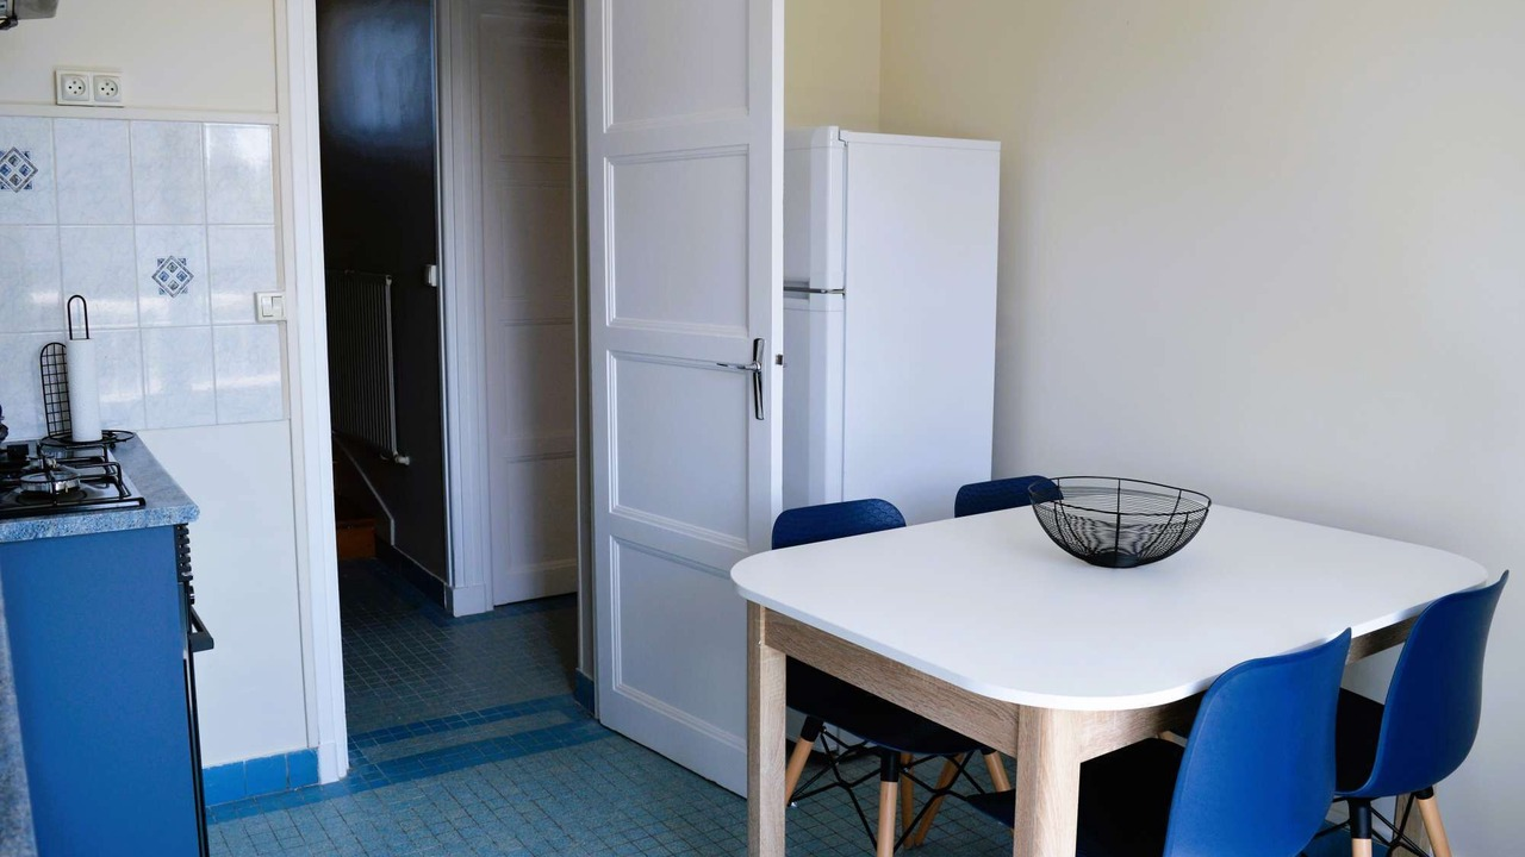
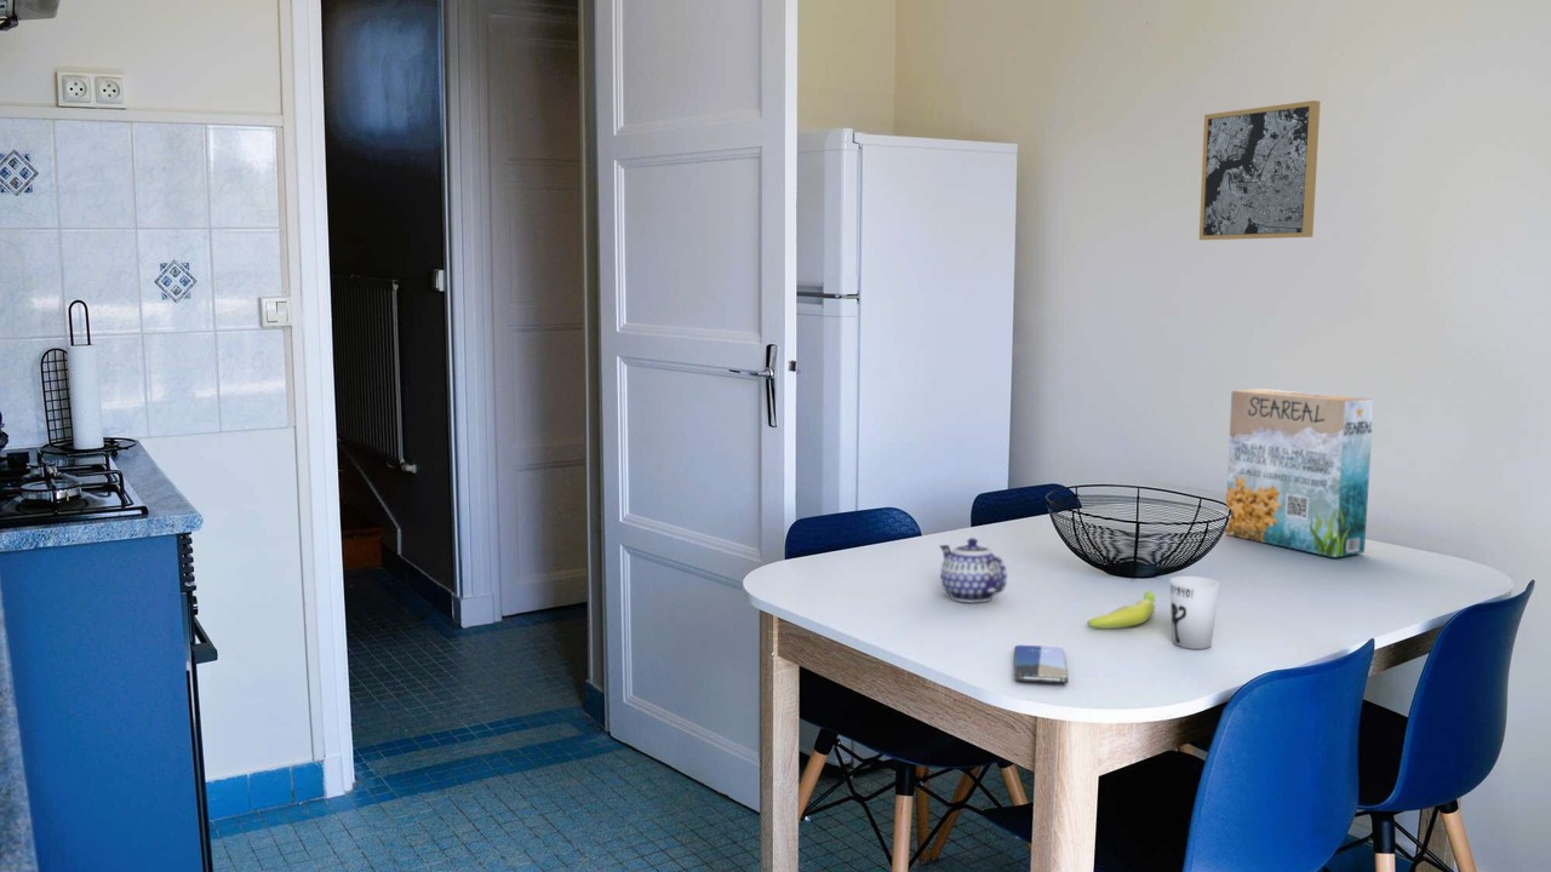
+ cup [1168,575,1220,650]
+ cereal box [1224,388,1375,558]
+ teapot [938,537,1008,603]
+ smartphone [1013,644,1070,684]
+ banana [1086,590,1156,629]
+ wall art [1198,99,1321,241]
